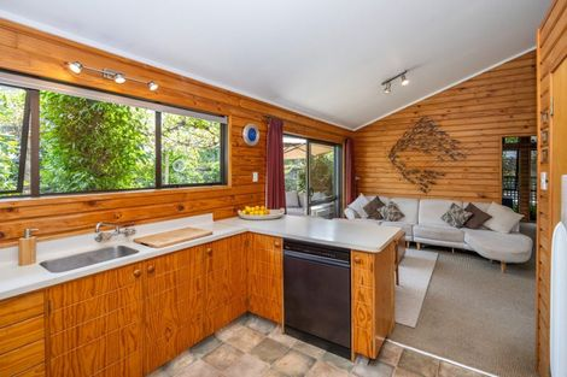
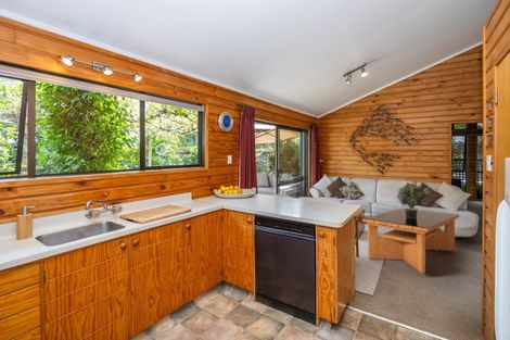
+ coffee table [361,207,460,274]
+ potted plant [396,182,432,218]
